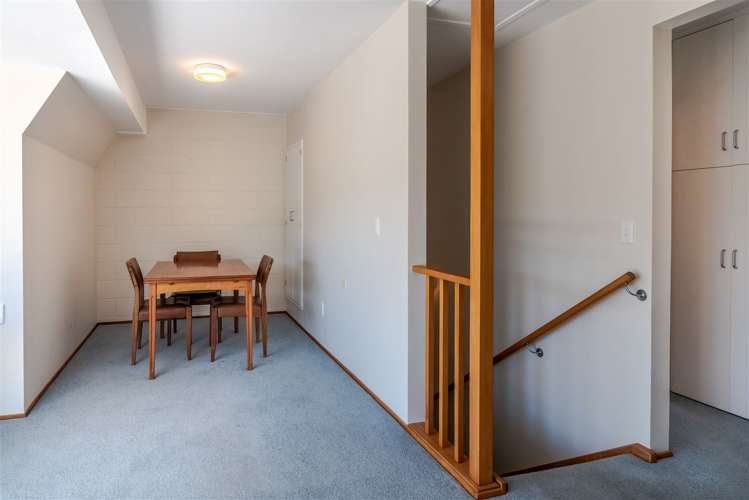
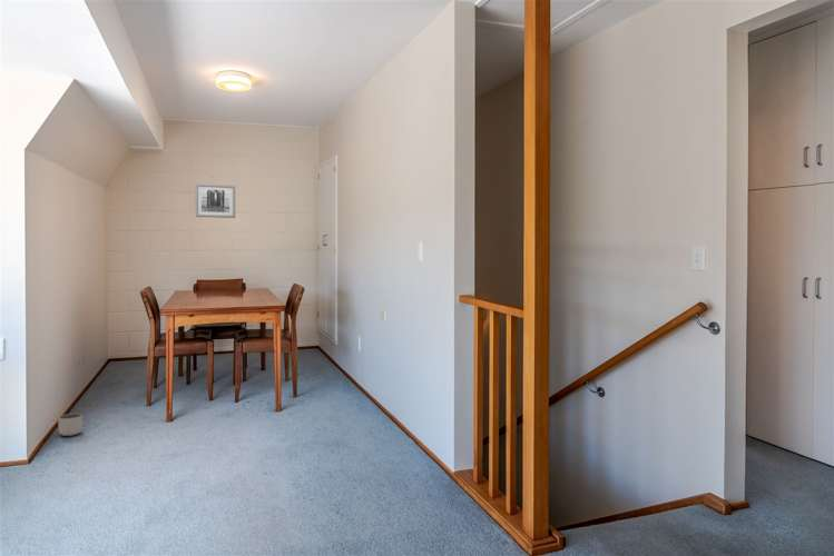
+ planter [57,413,84,437]
+ wall art [195,182,236,219]
